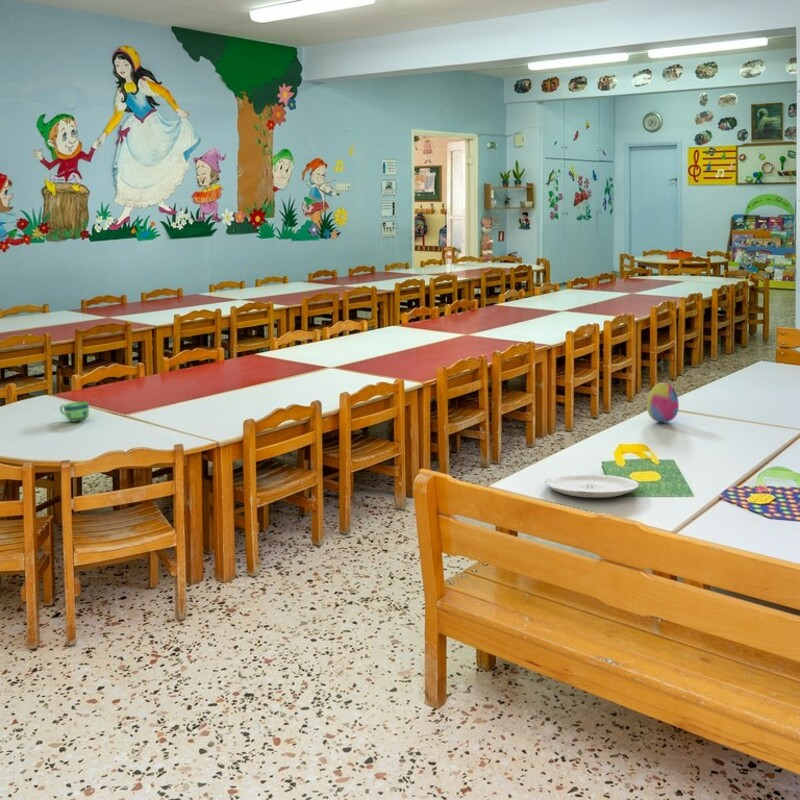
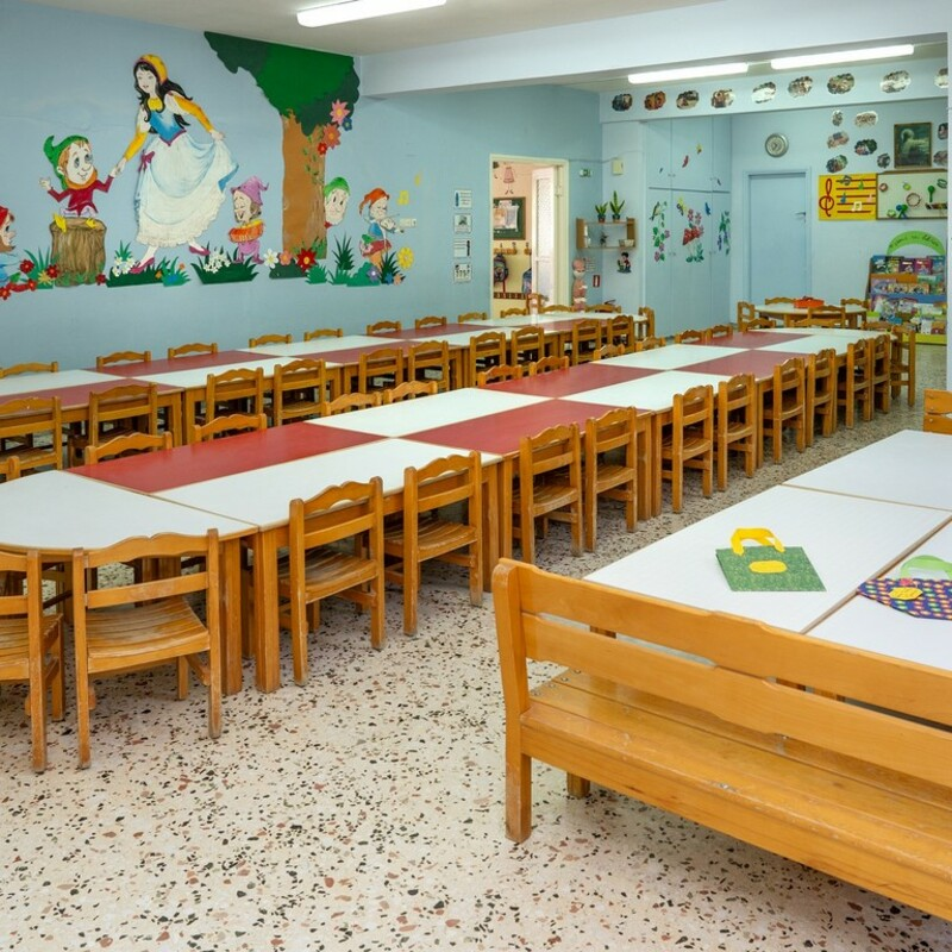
- cup [59,401,90,423]
- plate [544,473,640,498]
- decorative egg [646,382,680,423]
